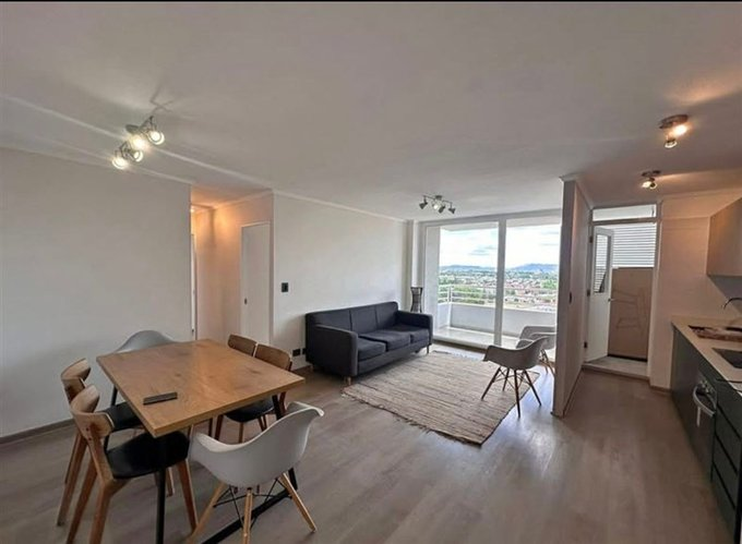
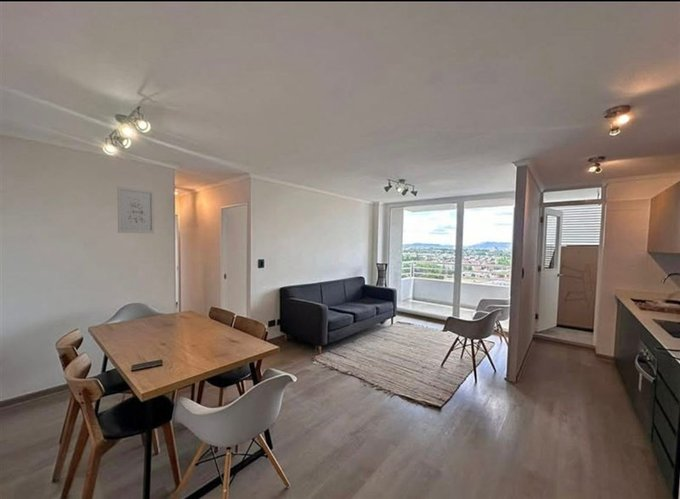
+ wall art [117,186,155,234]
